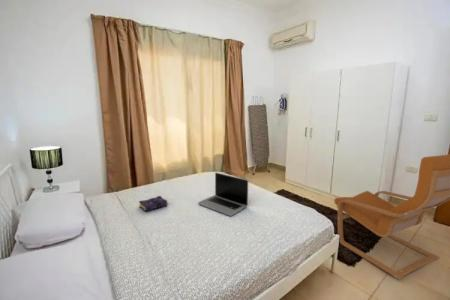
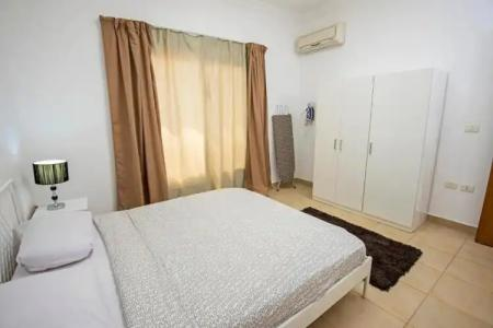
- armchair [333,153,450,281]
- book [138,195,169,213]
- laptop [197,171,249,217]
